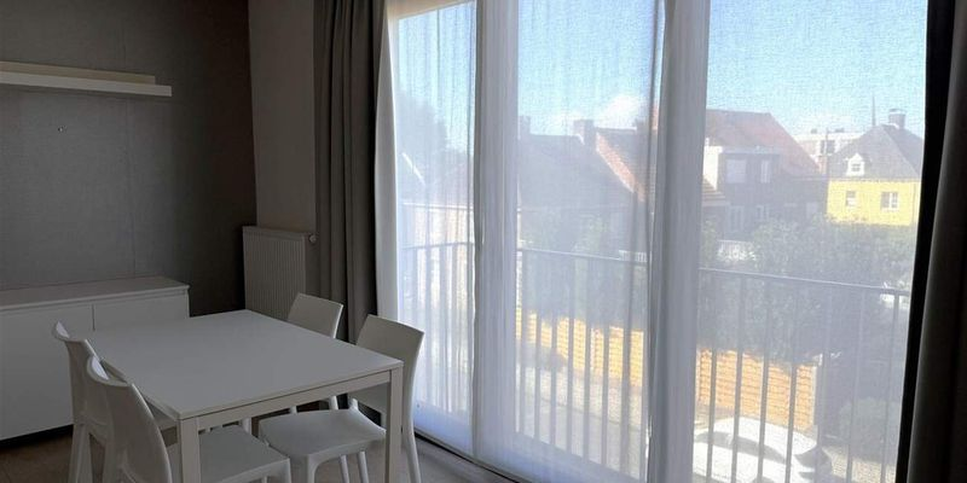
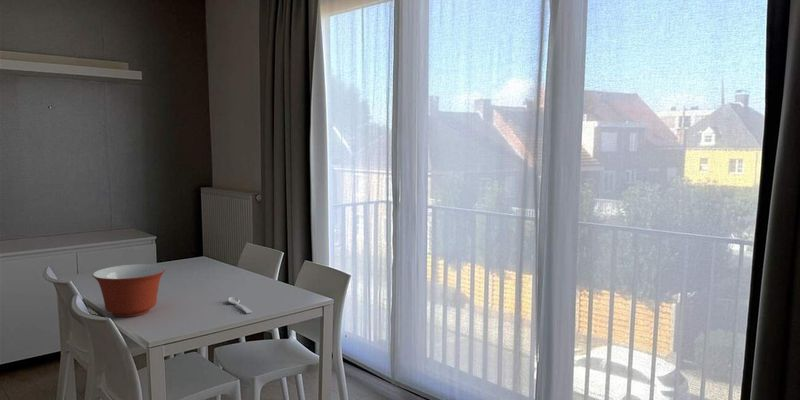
+ spoon [227,296,253,314]
+ mixing bowl [91,263,167,318]
